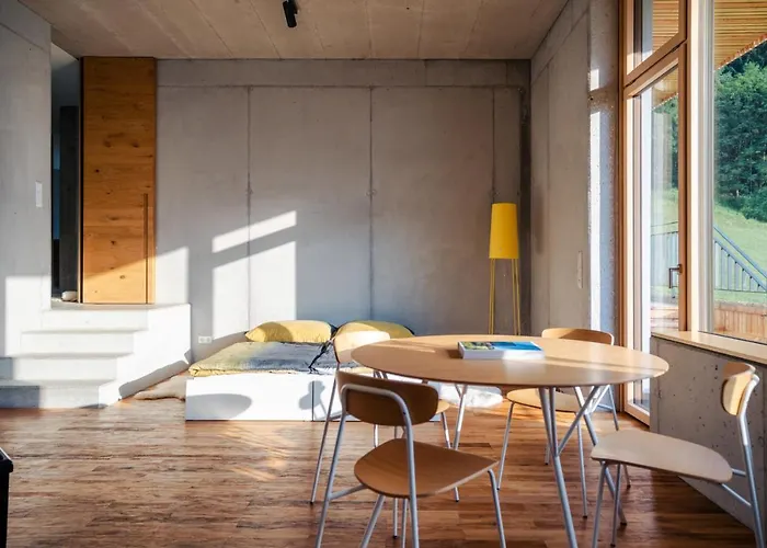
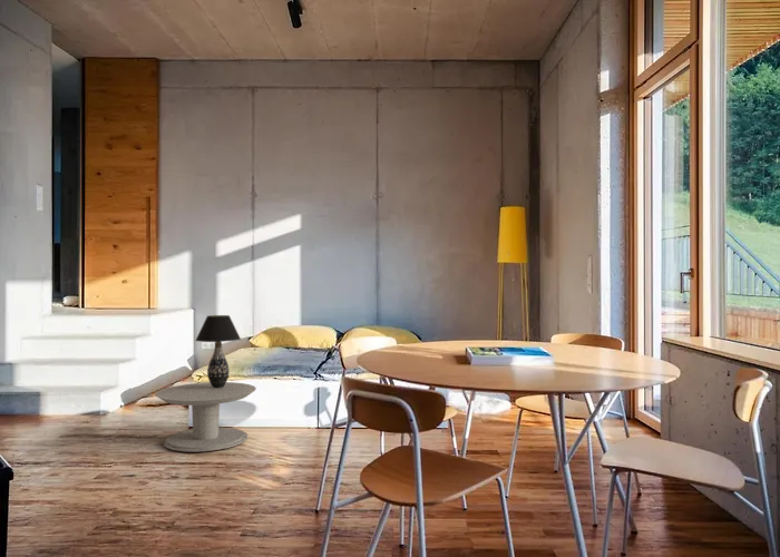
+ table lamp [194,314,242,389]
+ side table [154,381,257,453]
